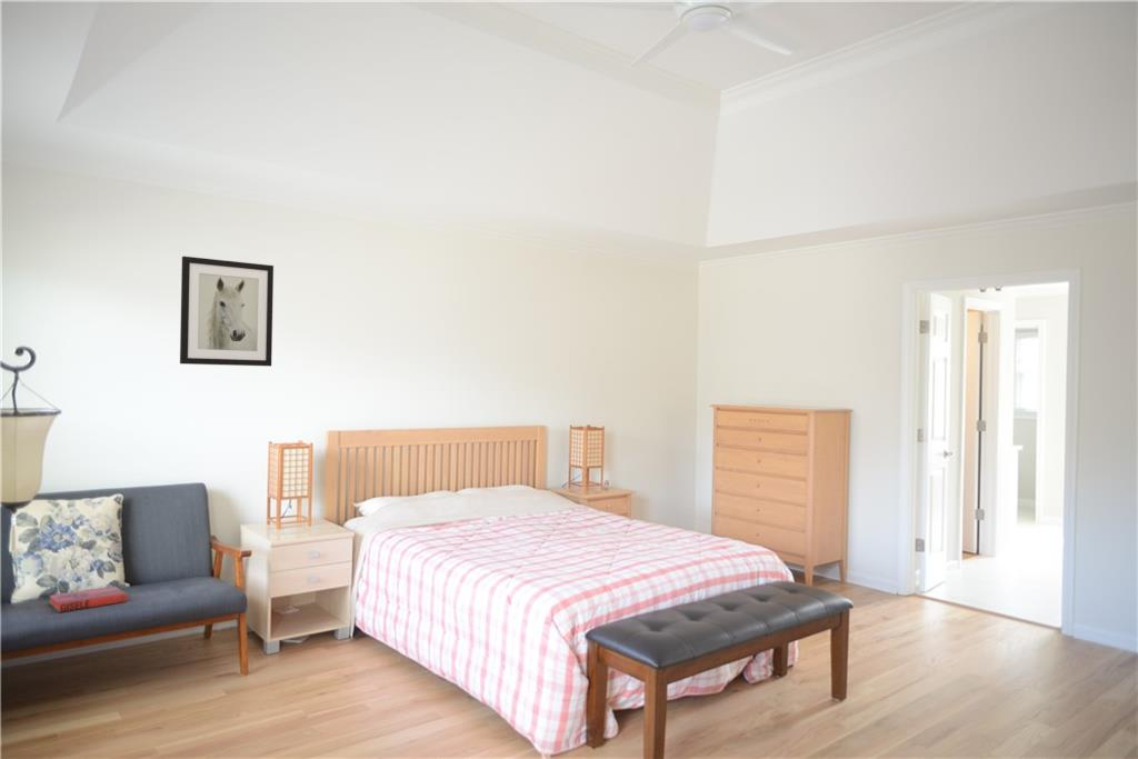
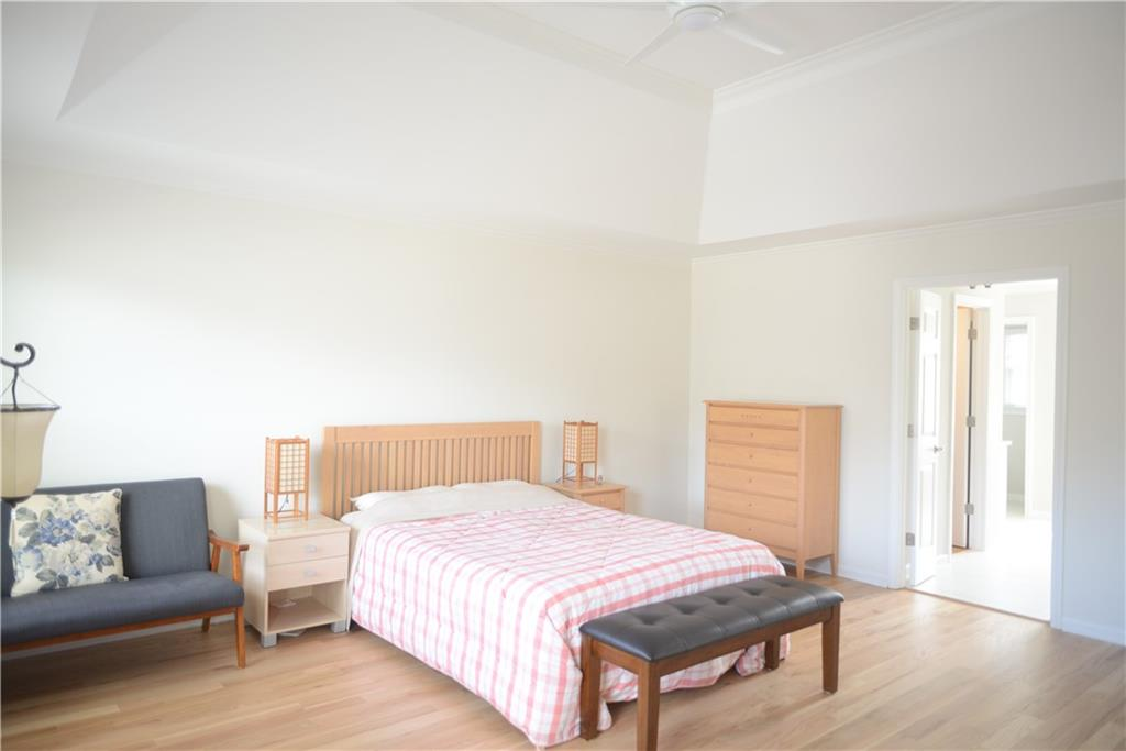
- hardback book [48,585,128,613]
- wall art [179,256,274,367]
